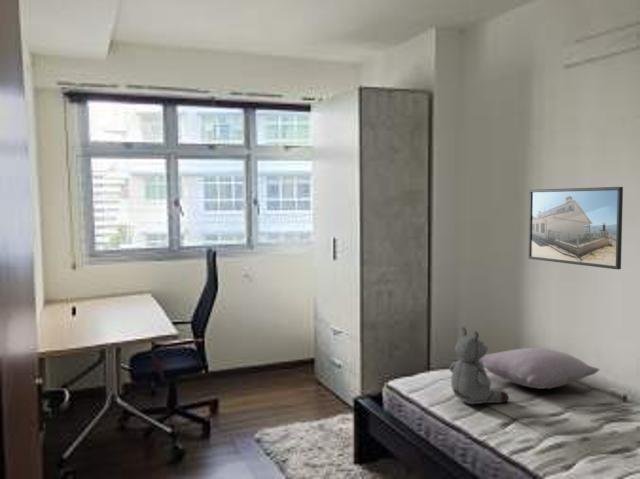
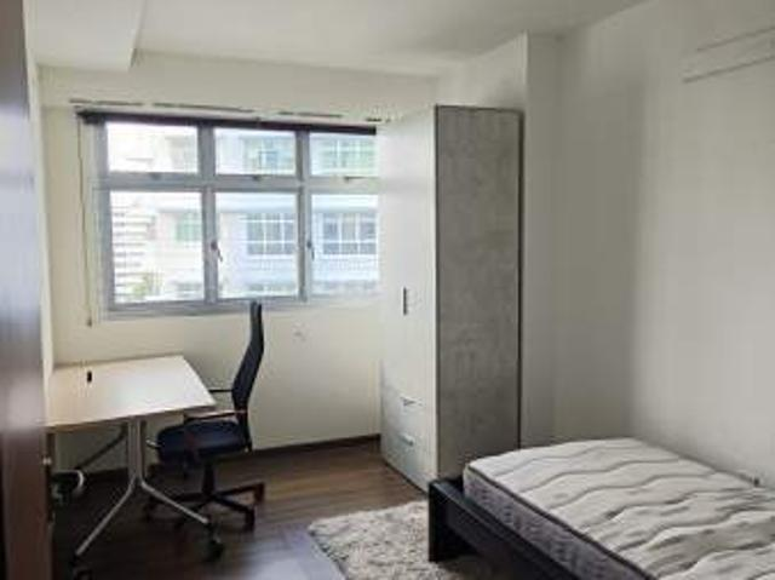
- pillow [479,347,600,390]
- stuffed bear [449,326,510,405]
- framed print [528,186,624,270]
